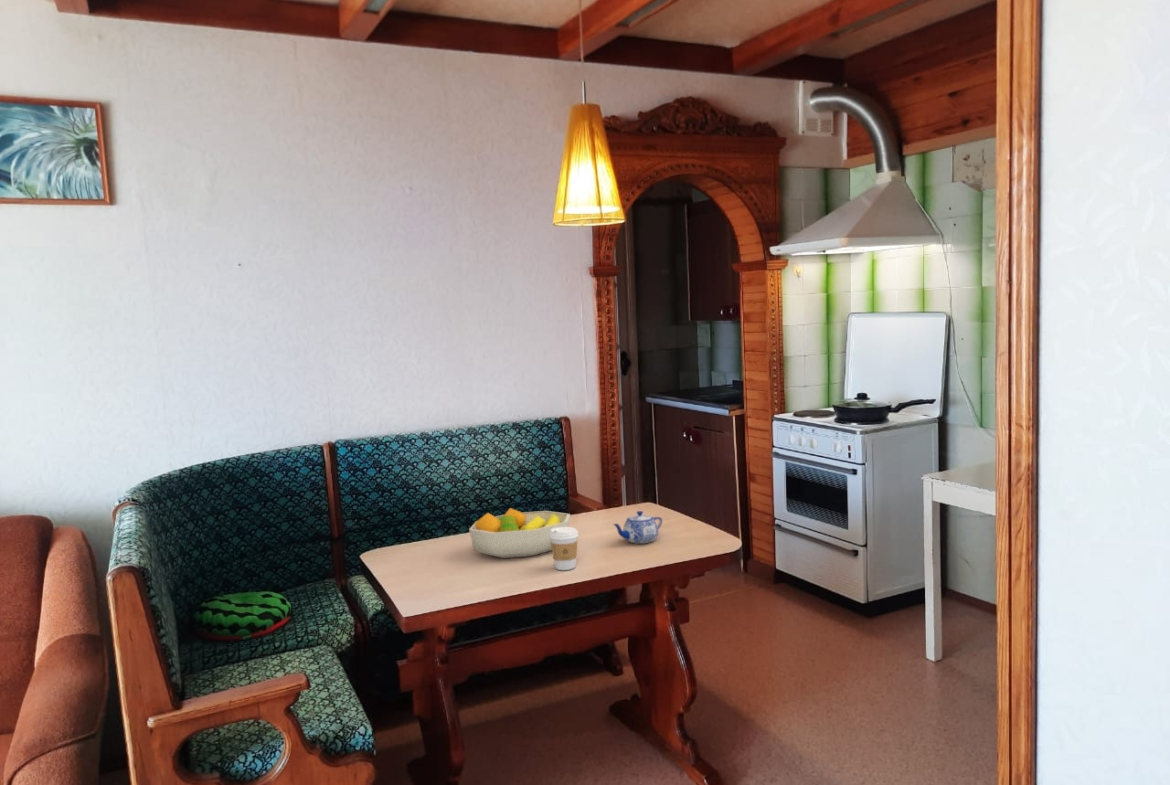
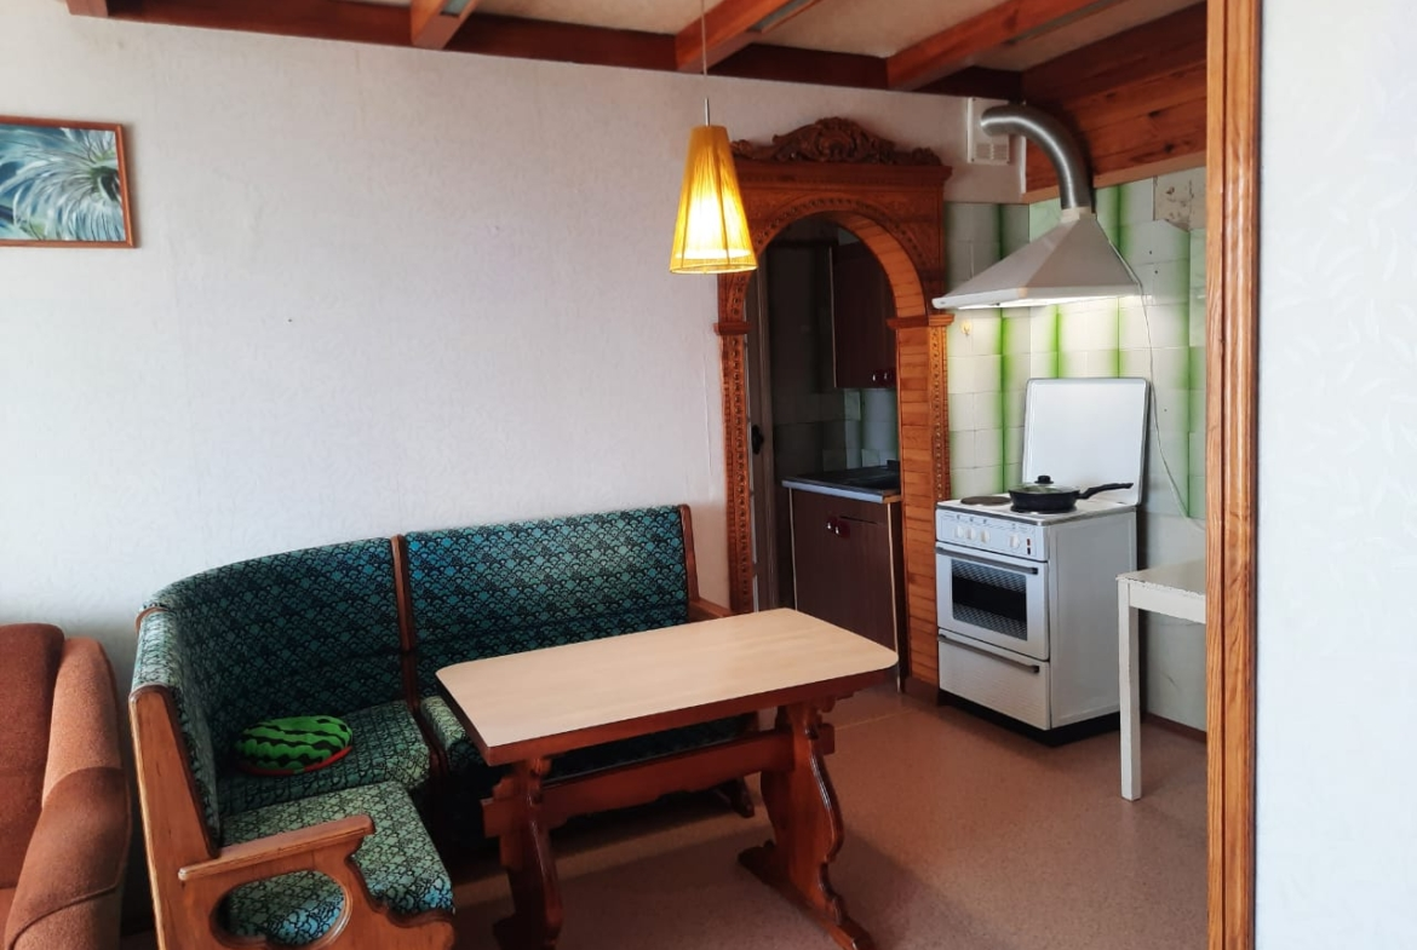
- teapot [612,510,663,544]
- fruit bowl [468,507,571,559]
- coffee cup [549,526,579,571]
